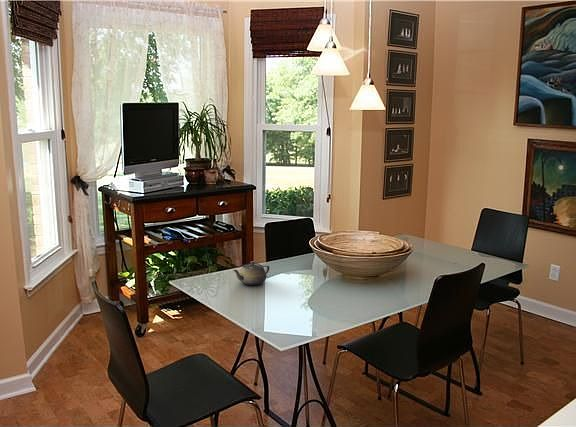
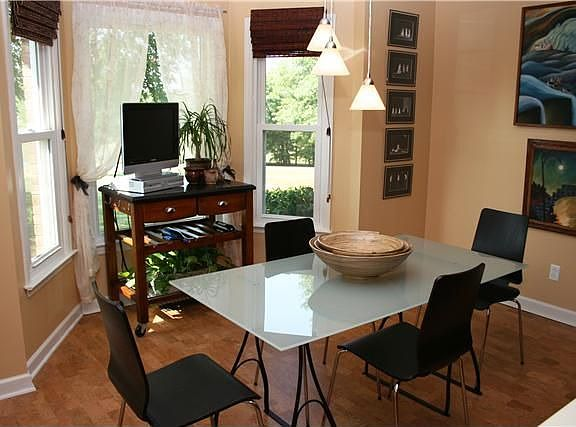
- teapot [232,260,270,286]
